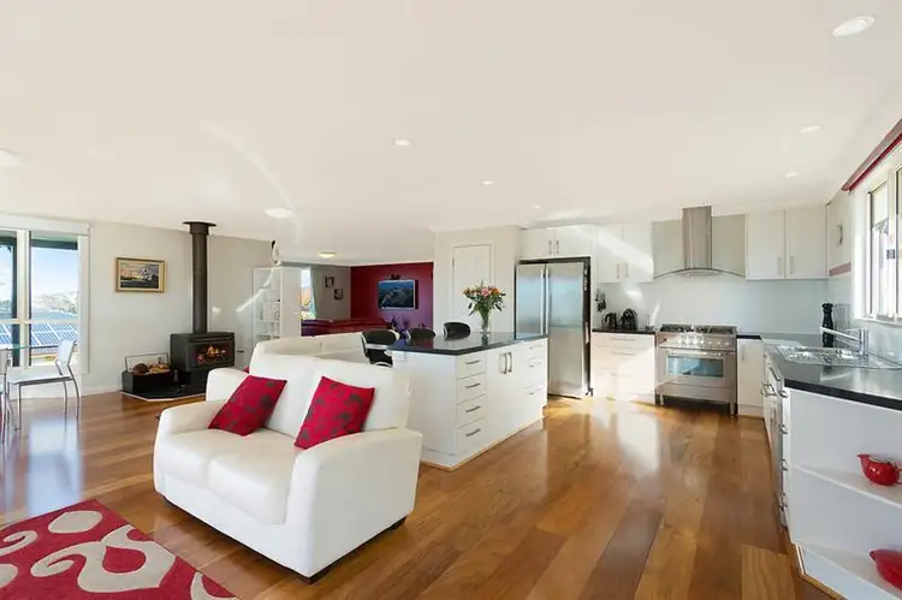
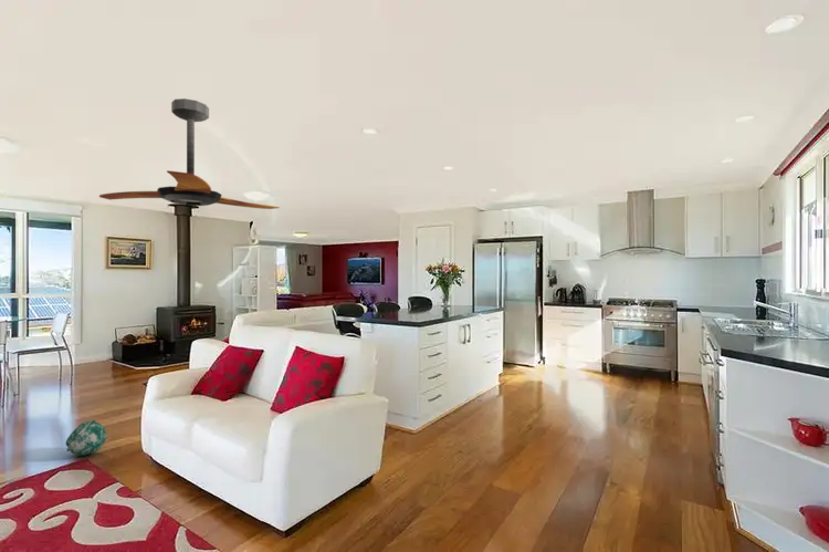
+ ball [64,419,107,457]
+ ceiling fan [98,97,281,210]
